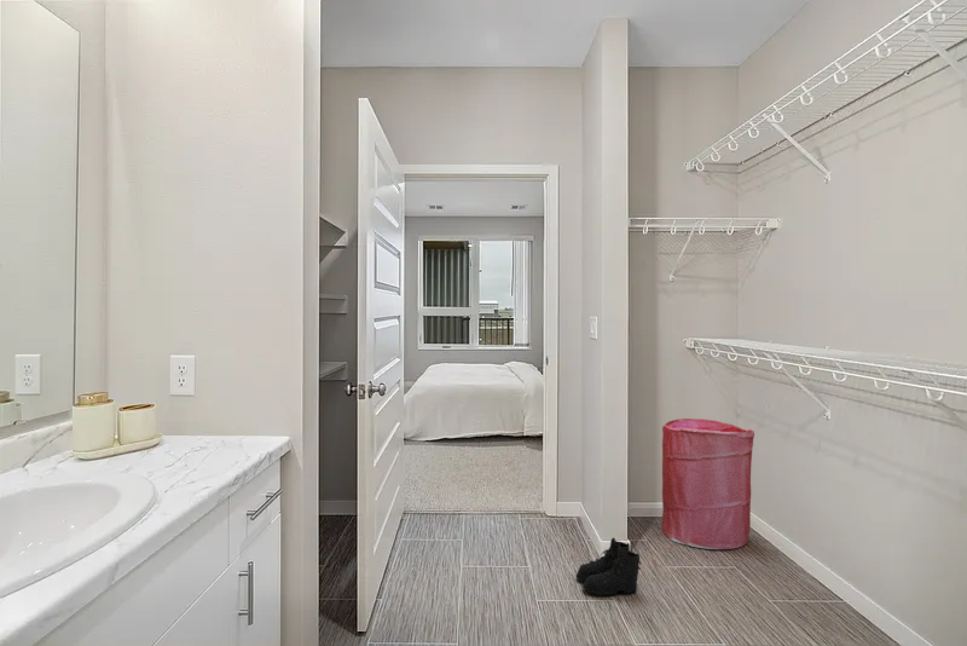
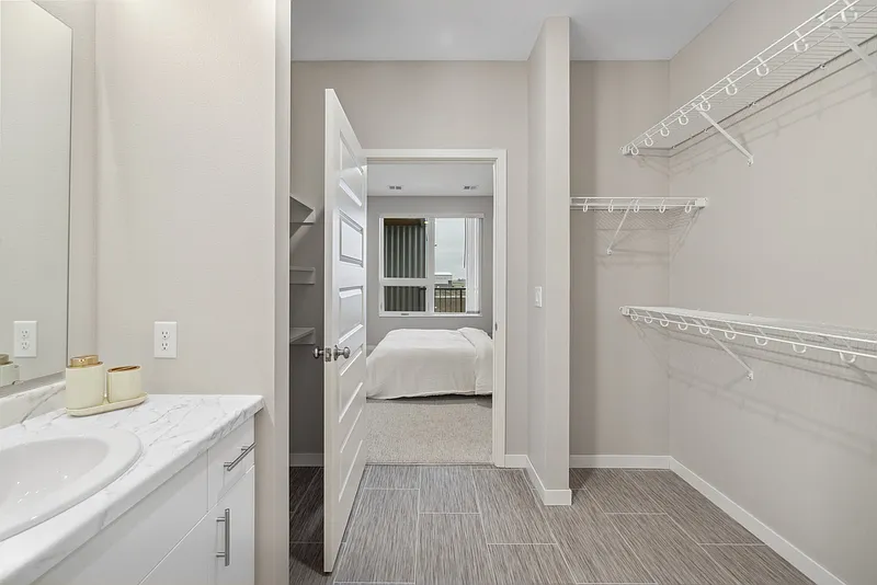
- laundry hamper [660,417,755,550]
- boots [575,537,642,598]
